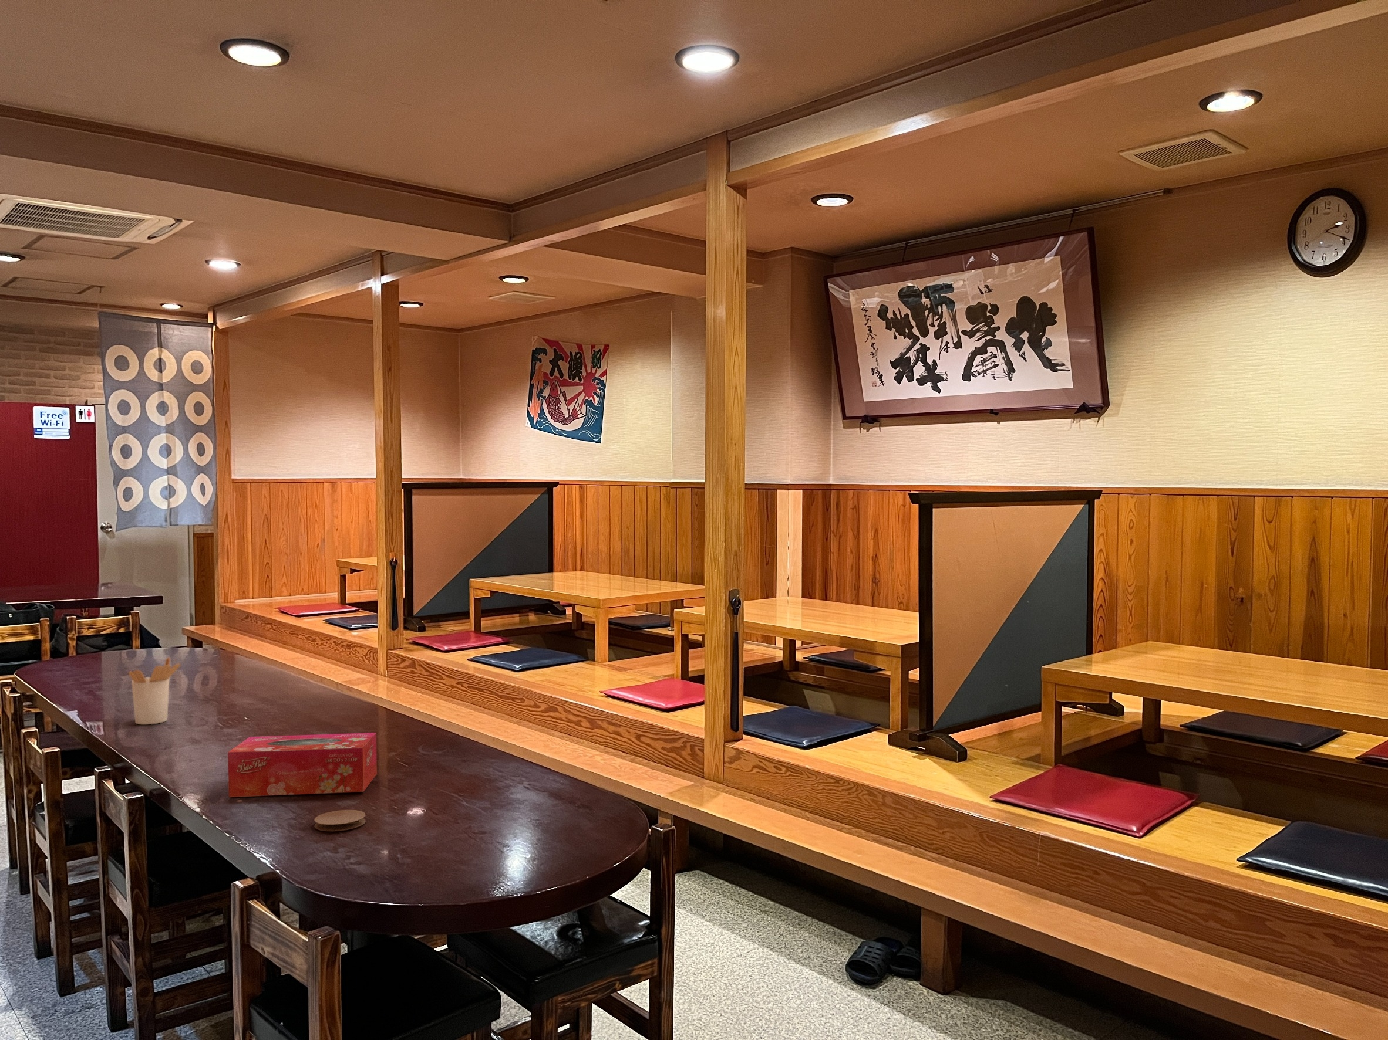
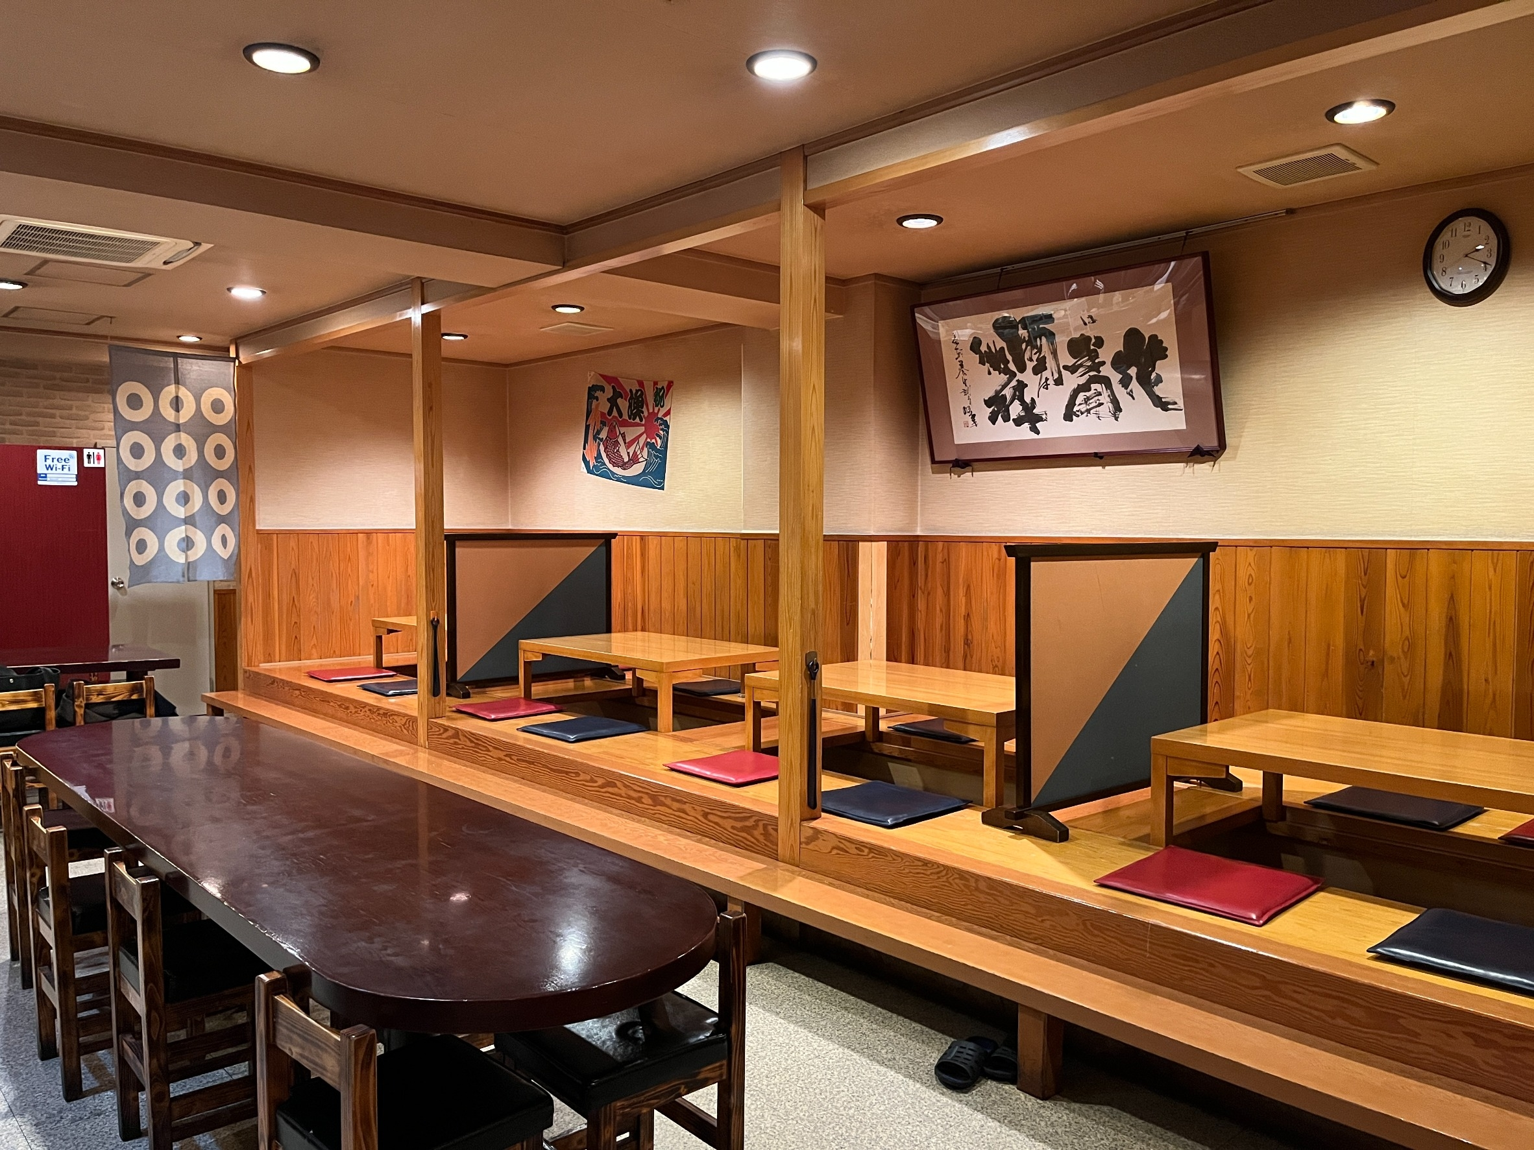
- tissue box [227,732,377,797]
- utensil holder [128,657,181,725]
- coaster [314,809,366,831]
